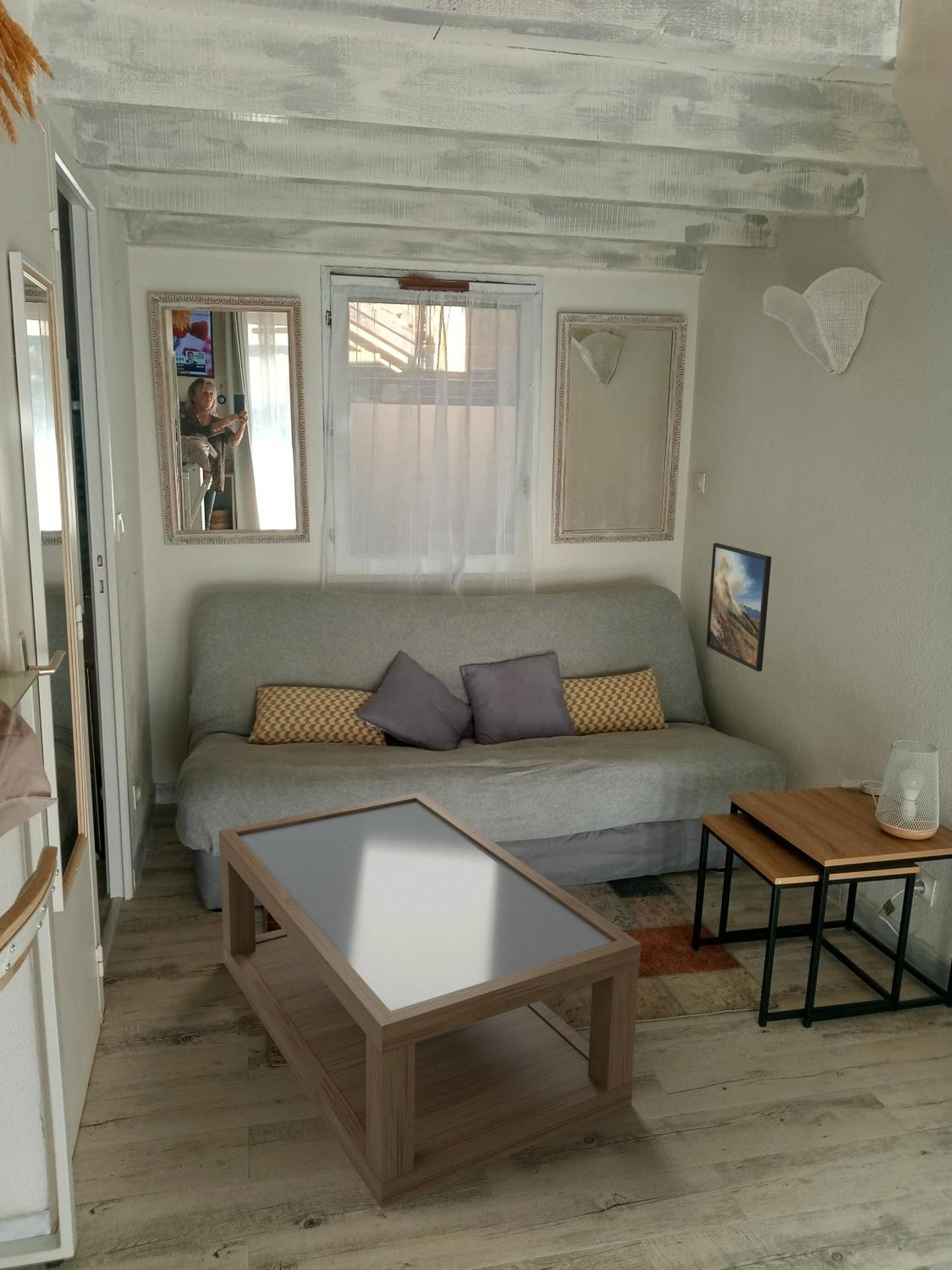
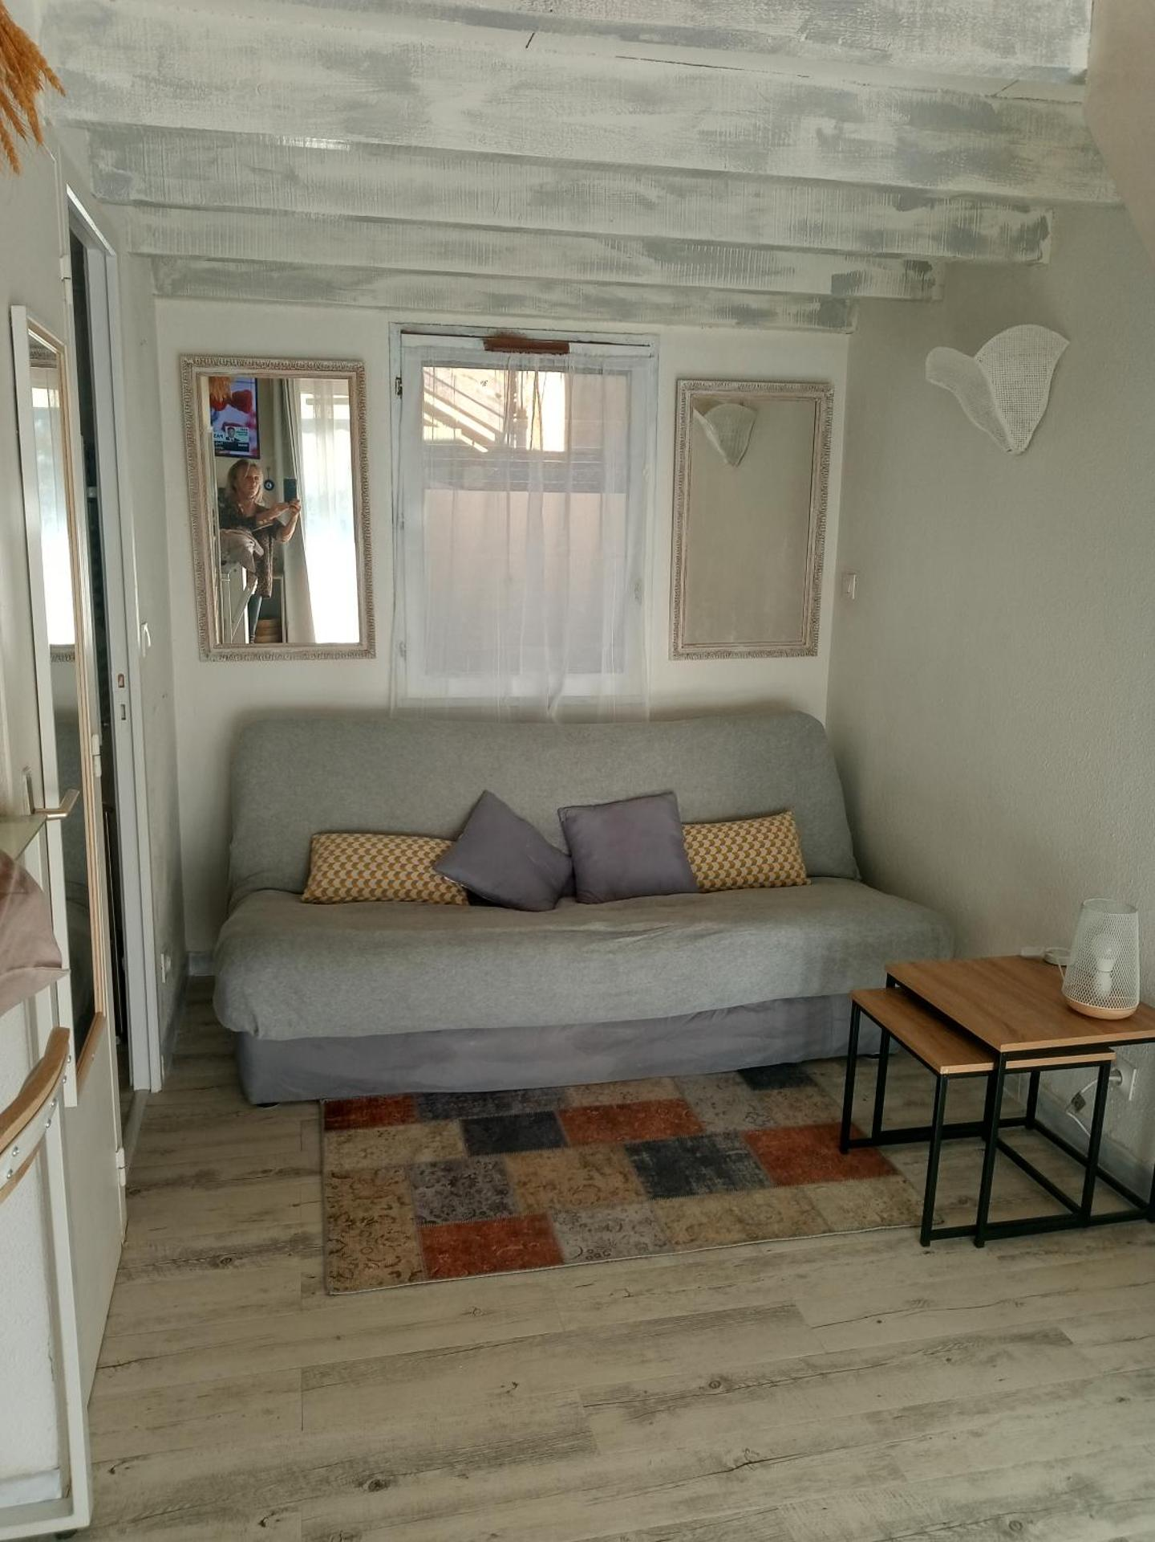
- coffee table [218,792,642,1209]
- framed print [705,542,772,672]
